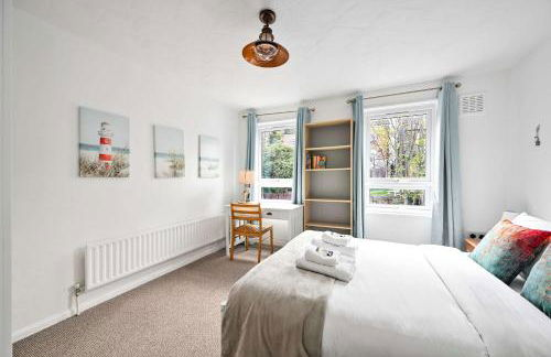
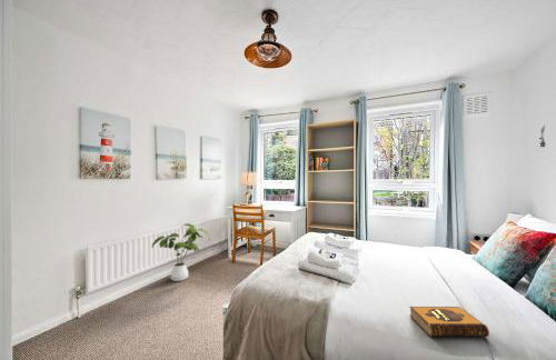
+ hardback book [408,306,490,338]
+ house plant [151,222,211,282]
